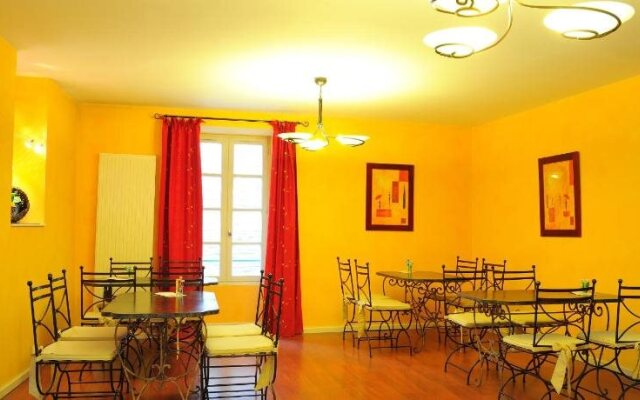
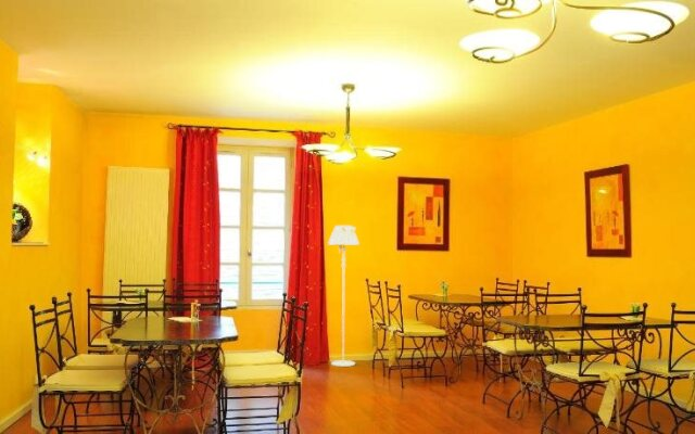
+ floor lamp [327,225,361,368]
